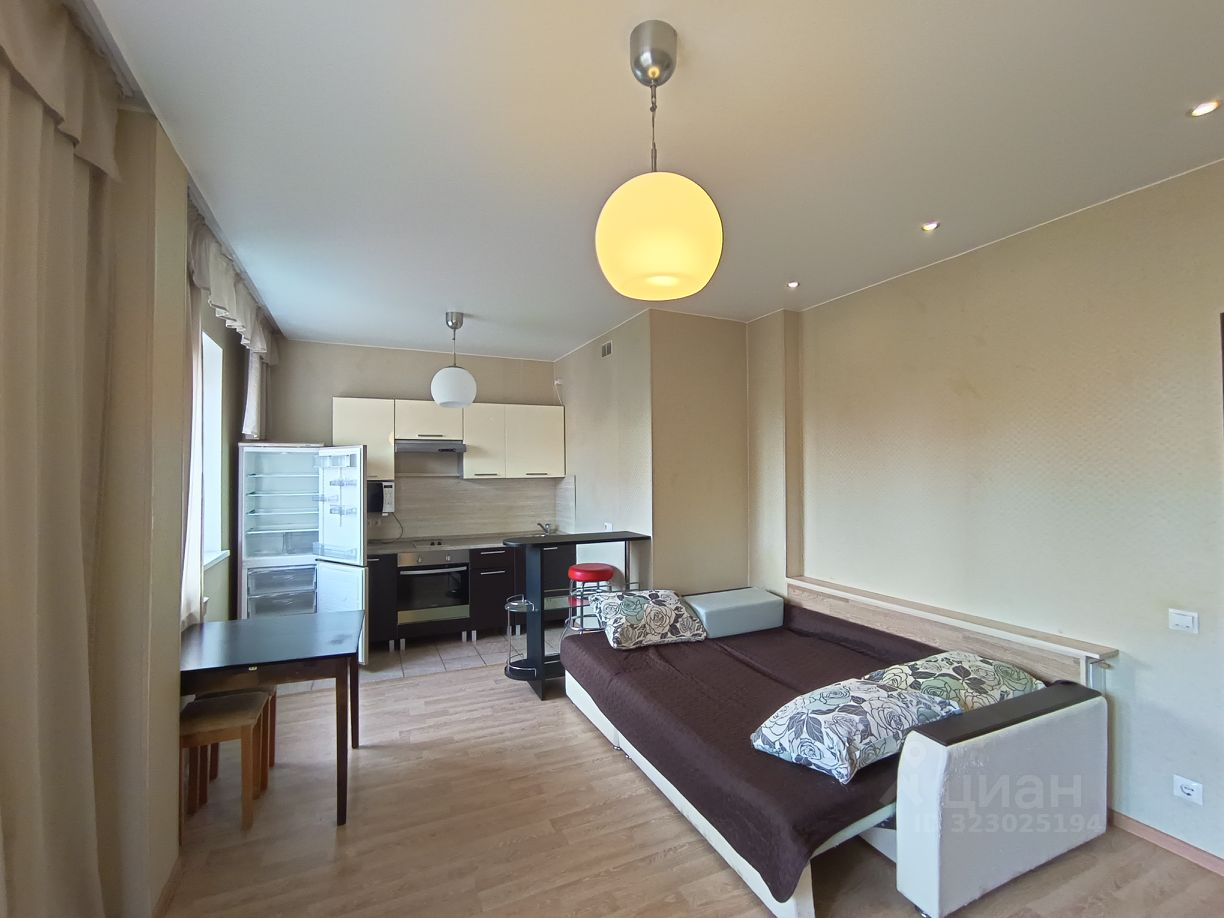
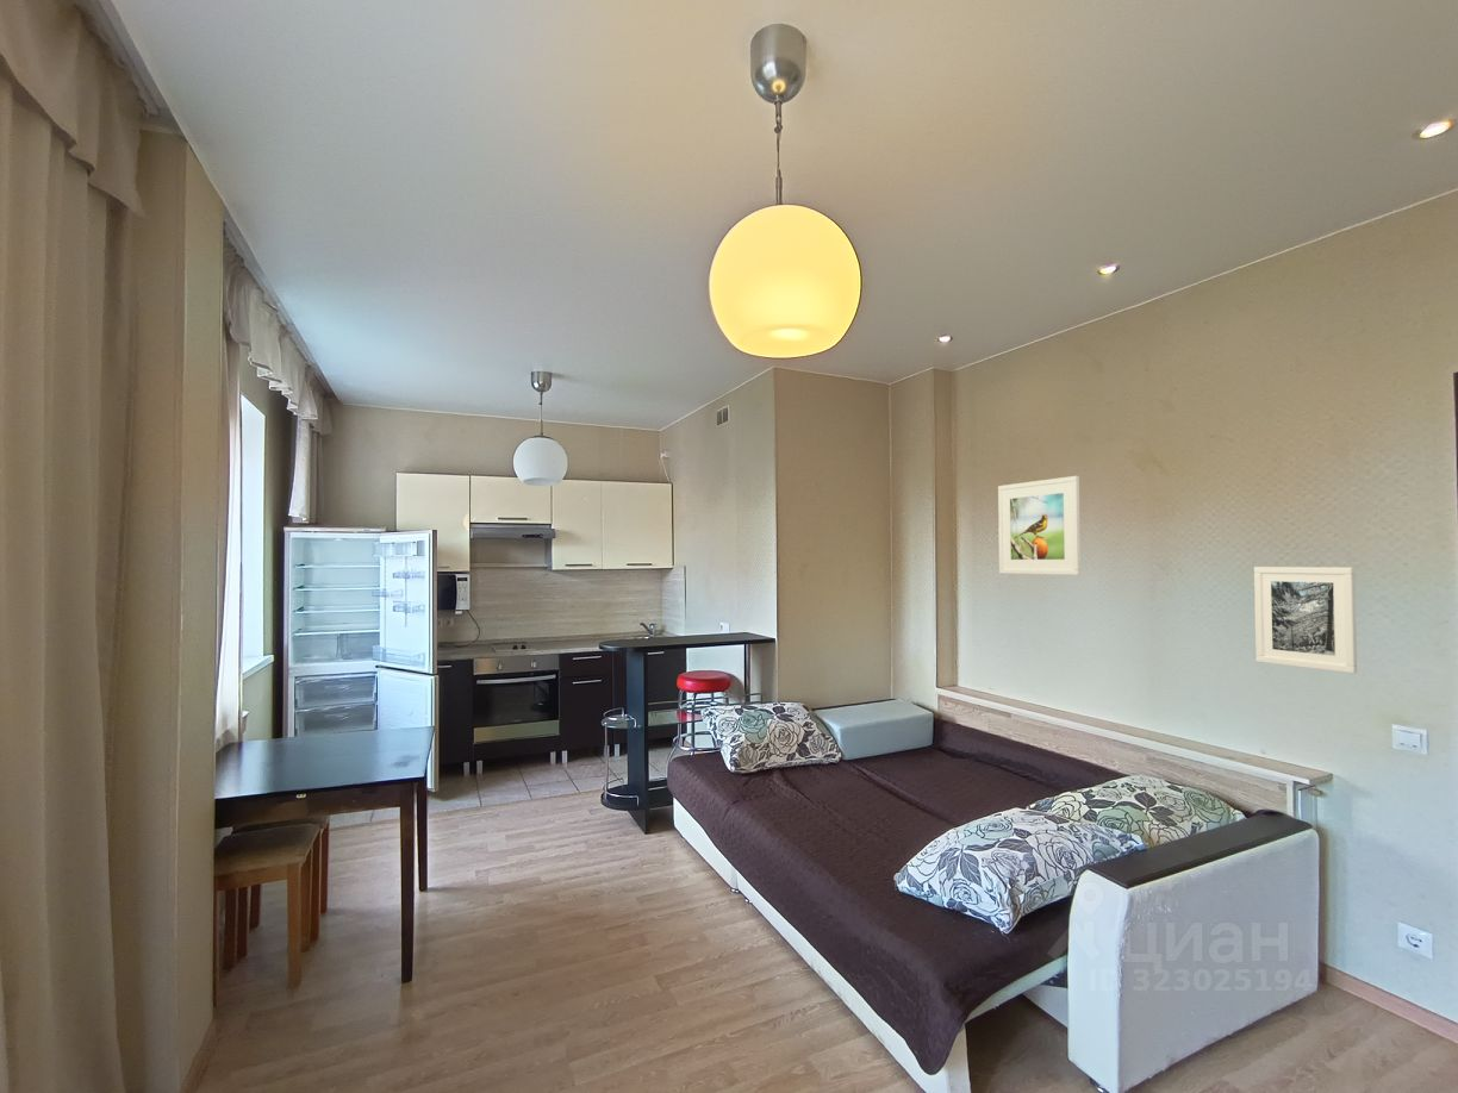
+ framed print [997,475,1082,576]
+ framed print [1253,566,1358,674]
